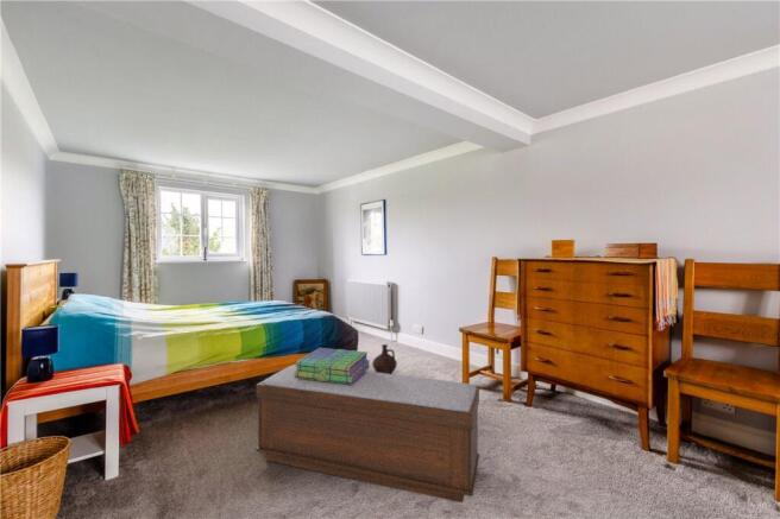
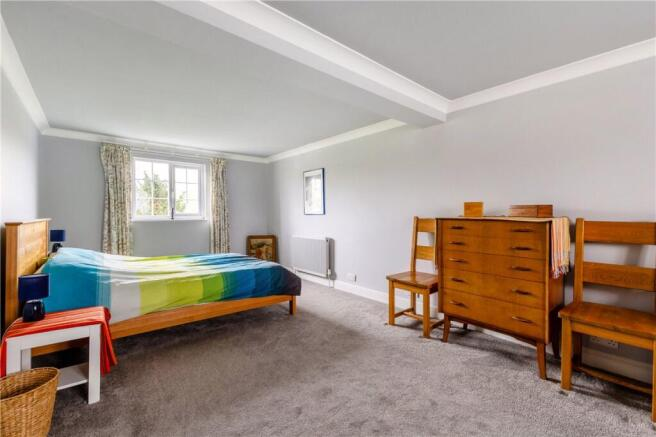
- bench [256,363,480,504]
- stack of books [294,347,371,385]
- ceramic jug [371,343,398,374]
